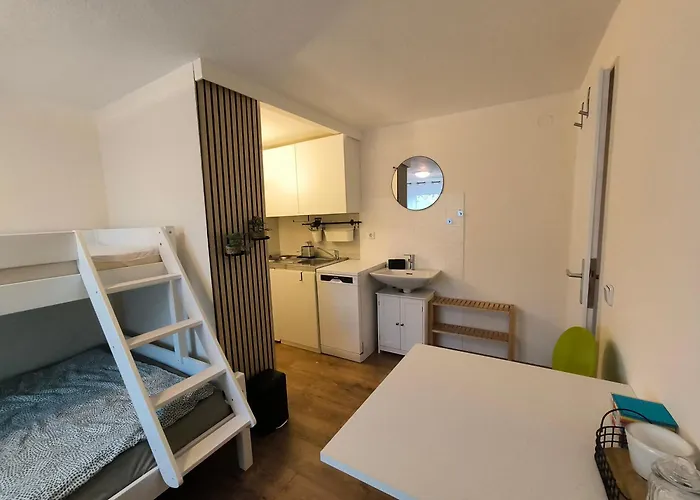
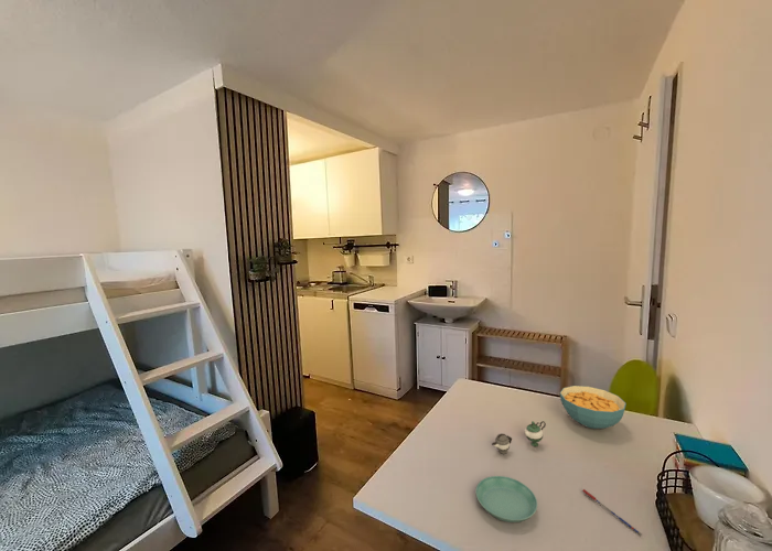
+ cereal bowl [559,385,626,430]
+ teapot [491,420,547,455]
+ pen [581,488,643,537]
+ saucer [474,475,538,523]
